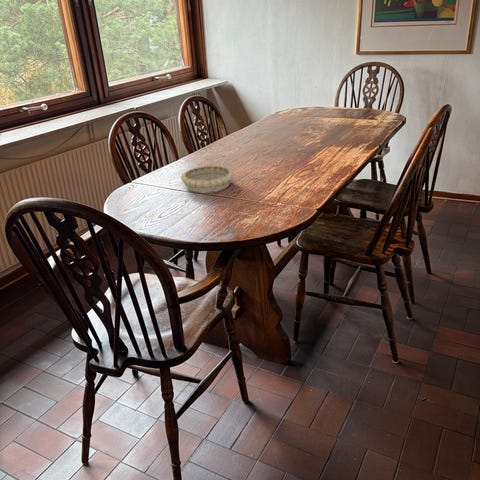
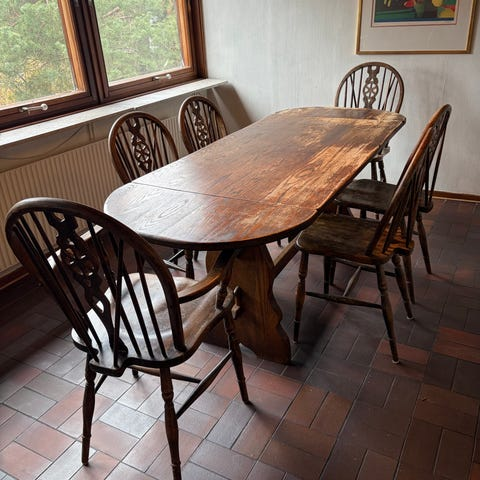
- decorative bowl [180,165,235,194]
